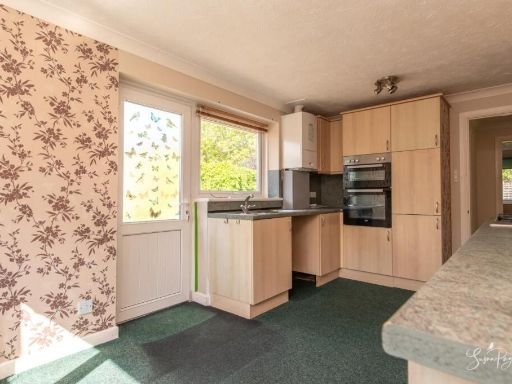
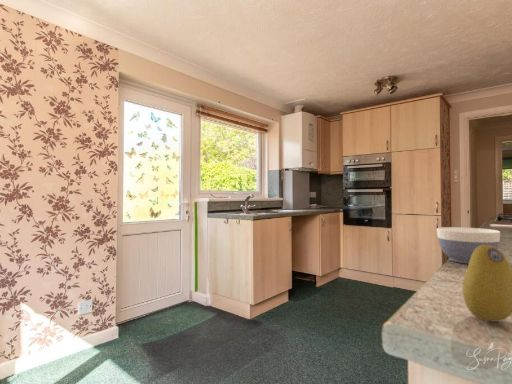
+ bowl [436,226,501,265]
+ fruit [461,245,512,323]
